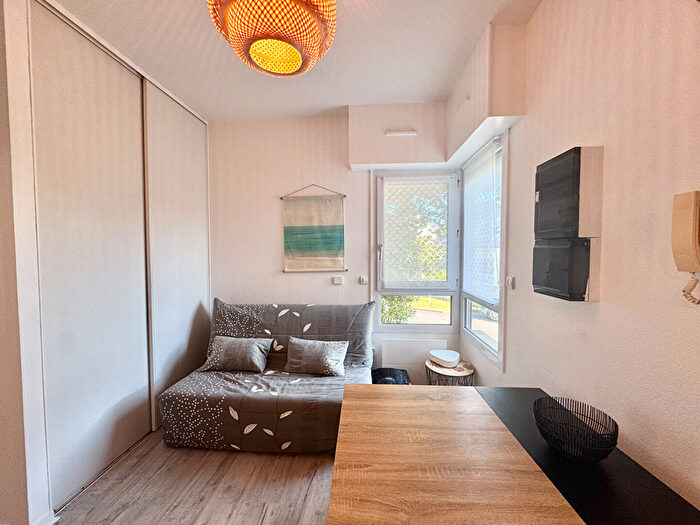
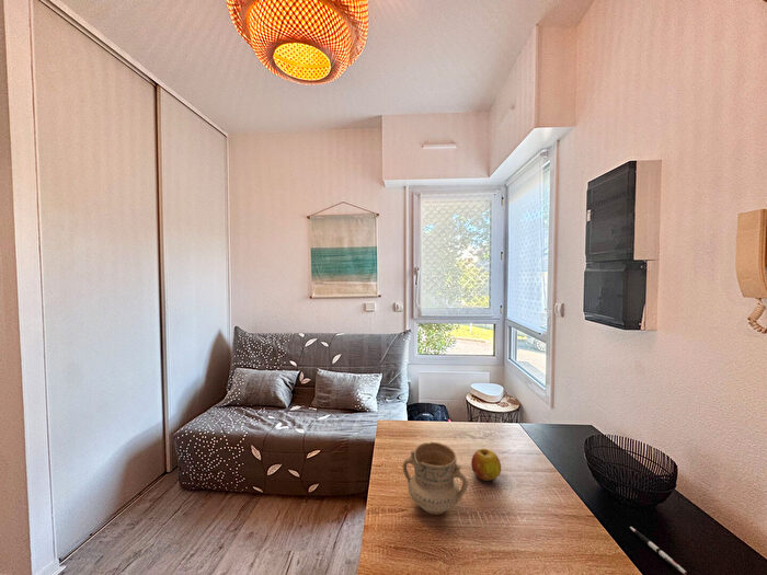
+ fruit [470,448,502,482]
+ mug [402,441,469,516]
+ pen [628,526,688,575]
